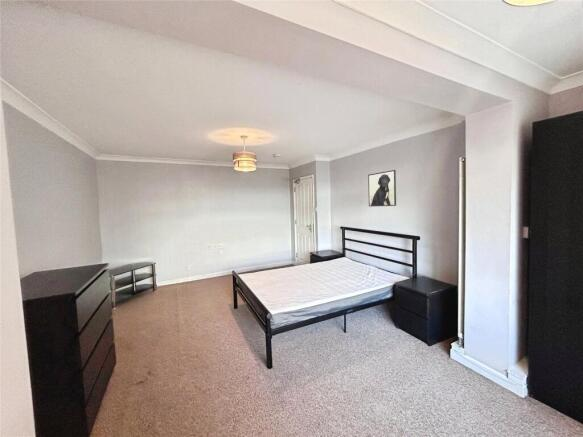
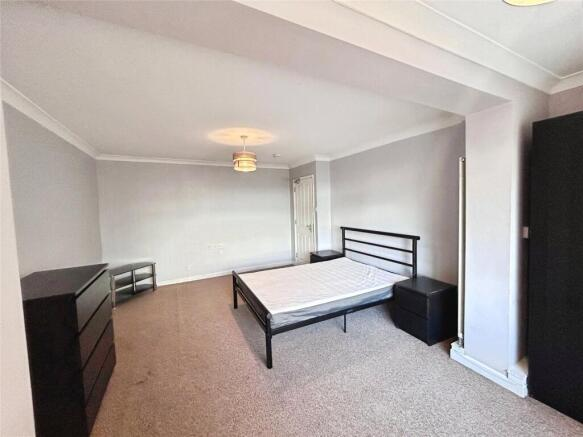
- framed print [367,169,397,208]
